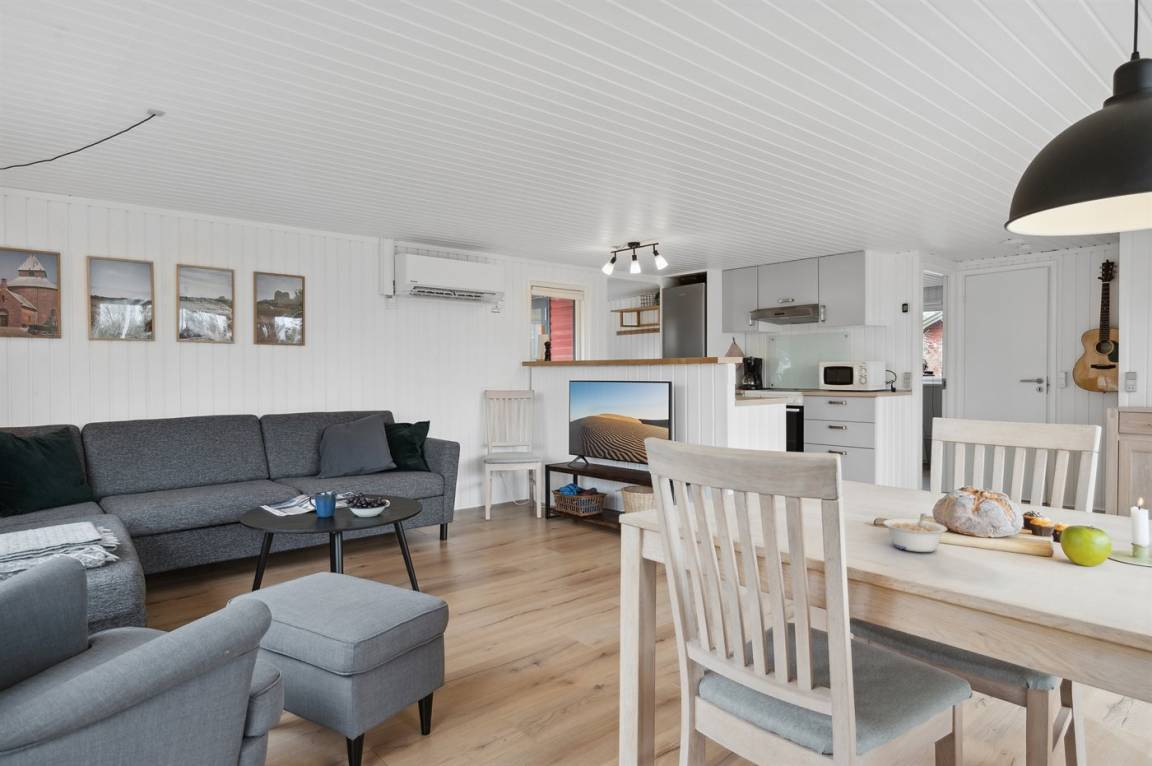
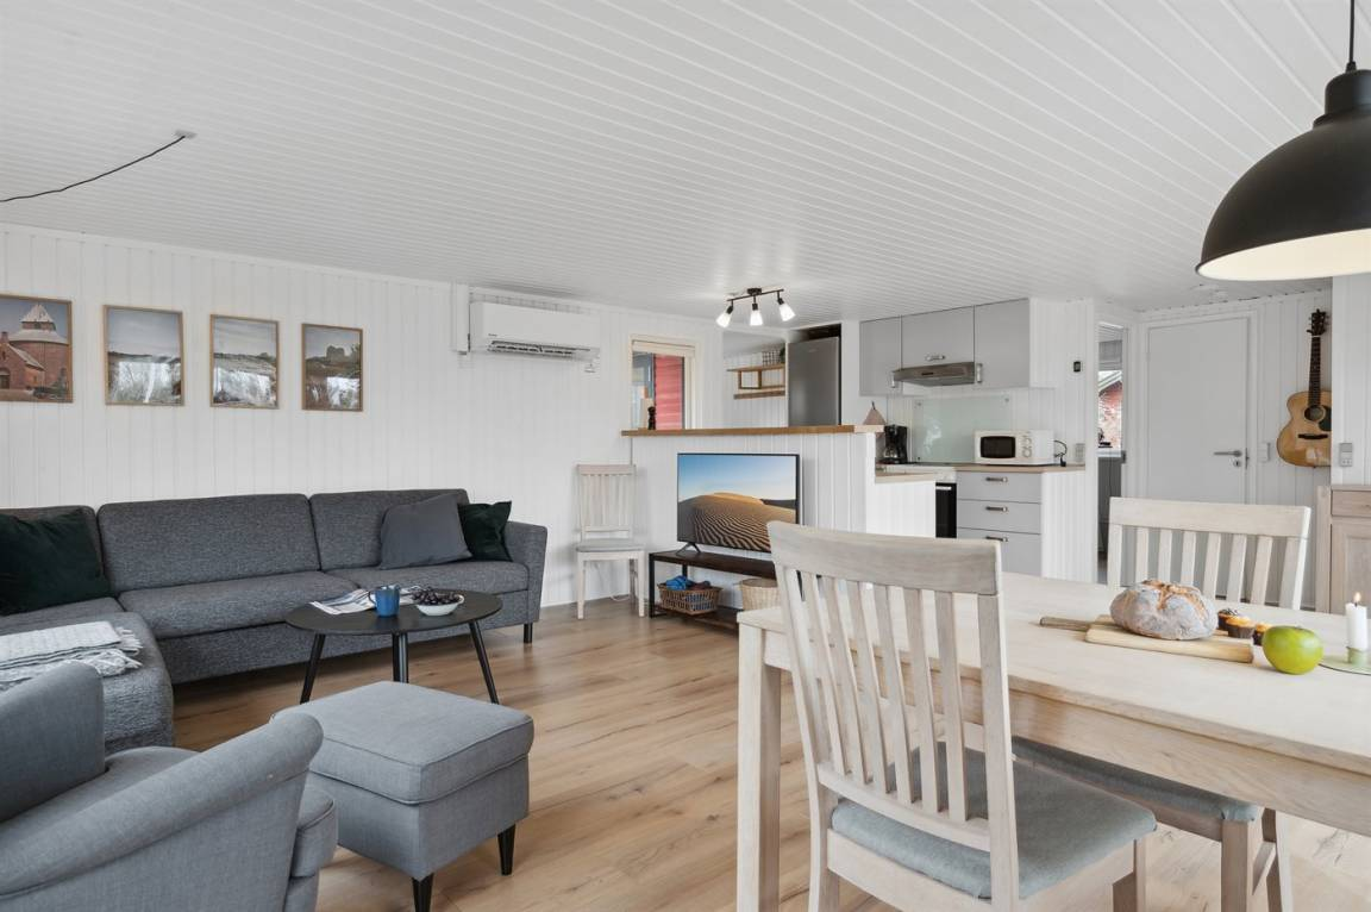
- legume [882,512,948,553]
